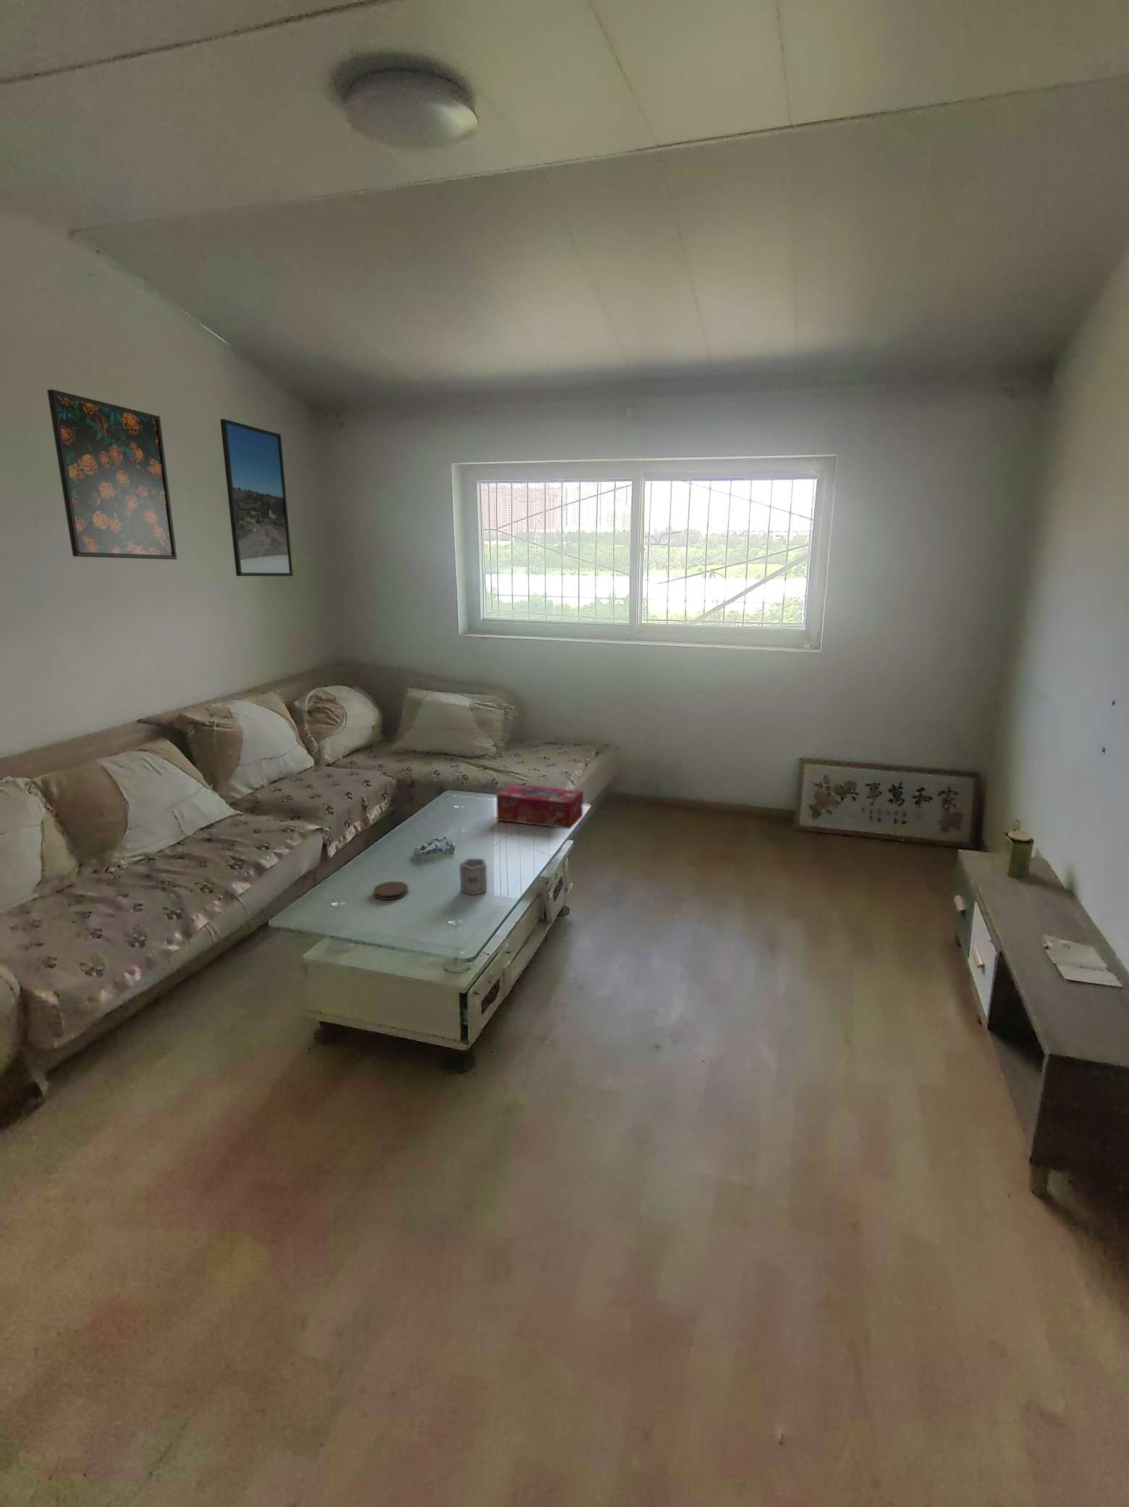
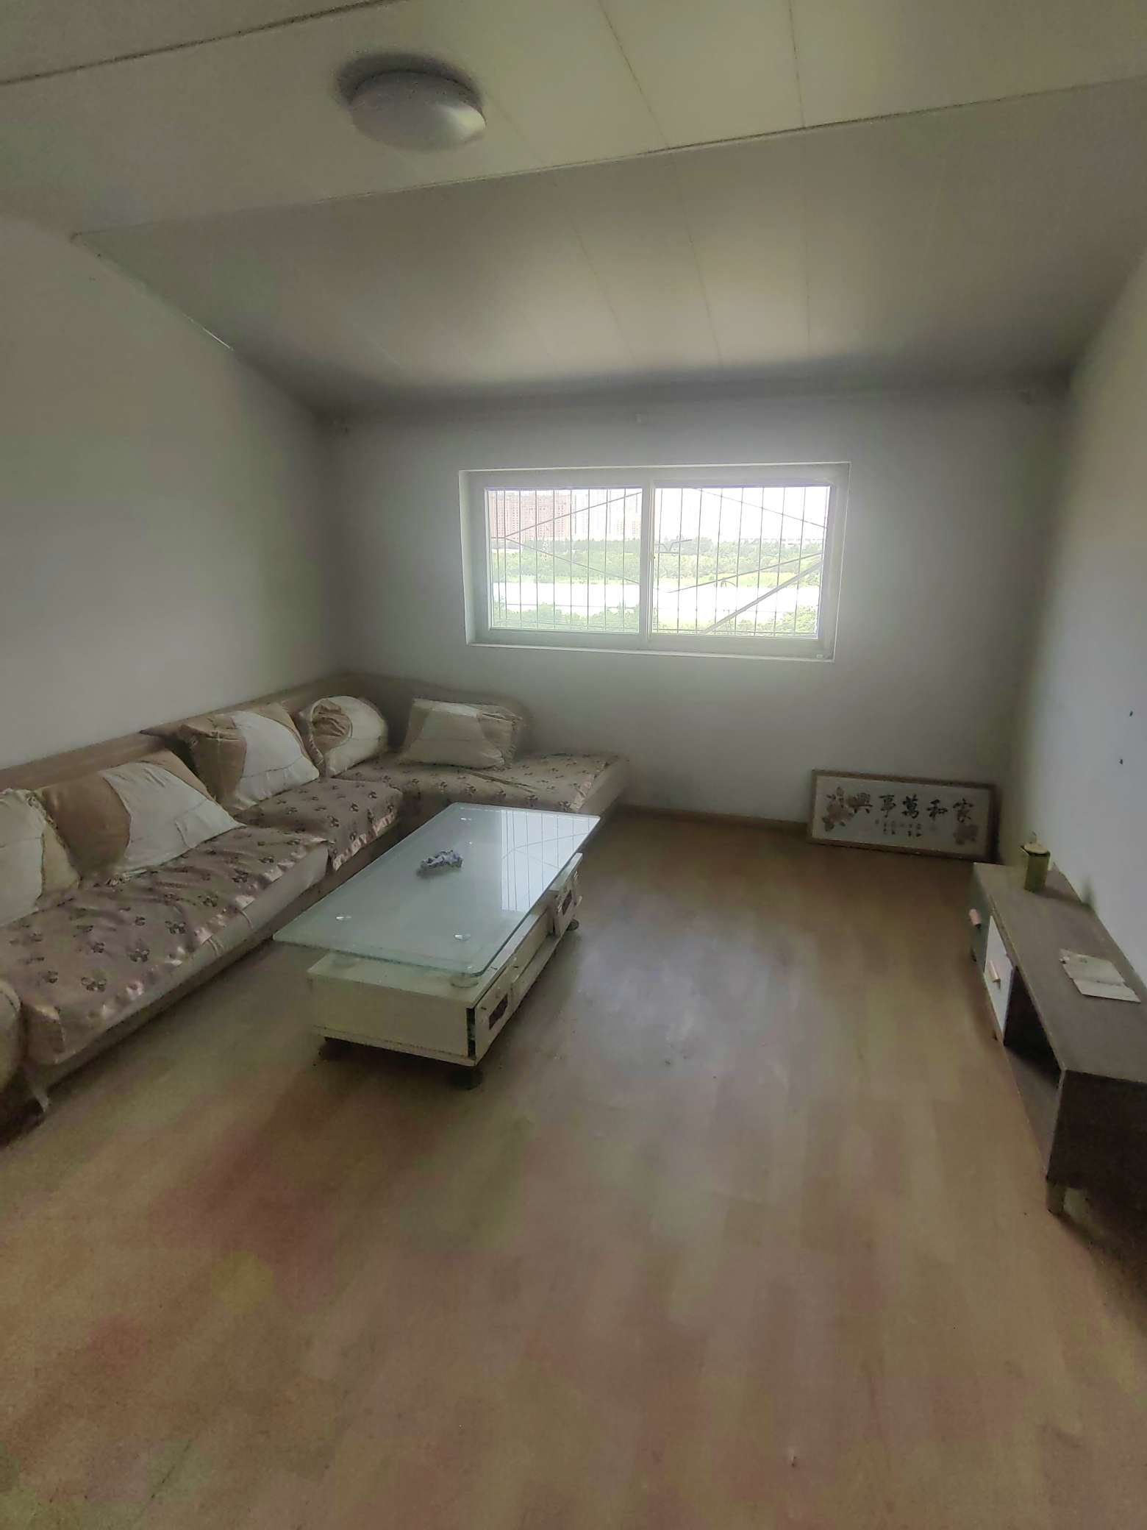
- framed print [219,418,293,577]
- tissue box [496,783,583,829]
- coaster [372,880,409,901]
- cup [459,858,487,896]
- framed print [46,388,178,560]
